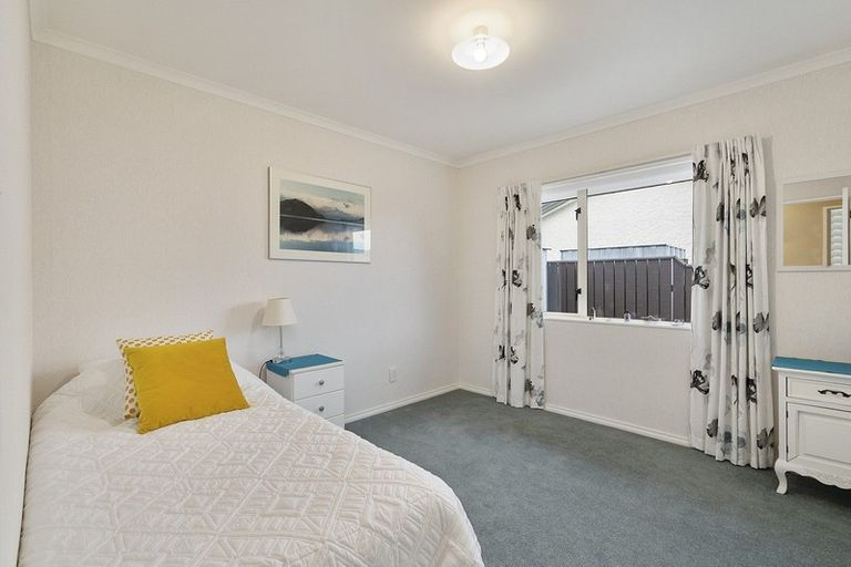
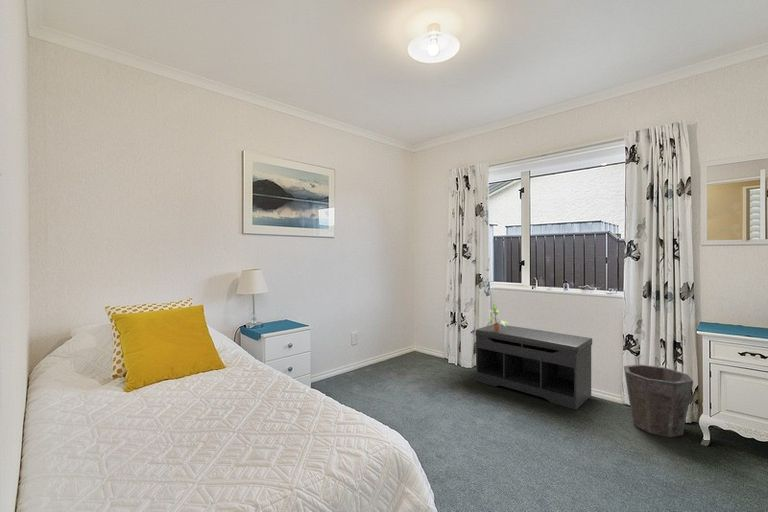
+ bench [474,323,593,411]
+ waste bin [623,363,694,438]
+ potted plant [486,303,510,332]
